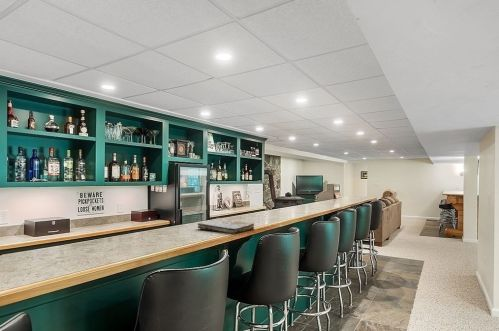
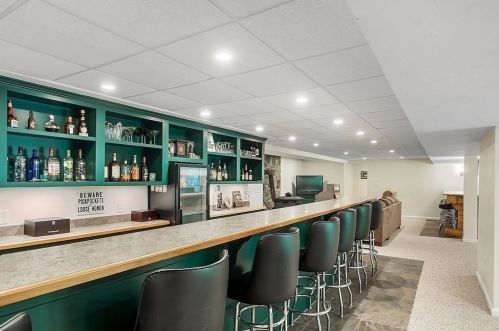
- book [197,217,255,235]
